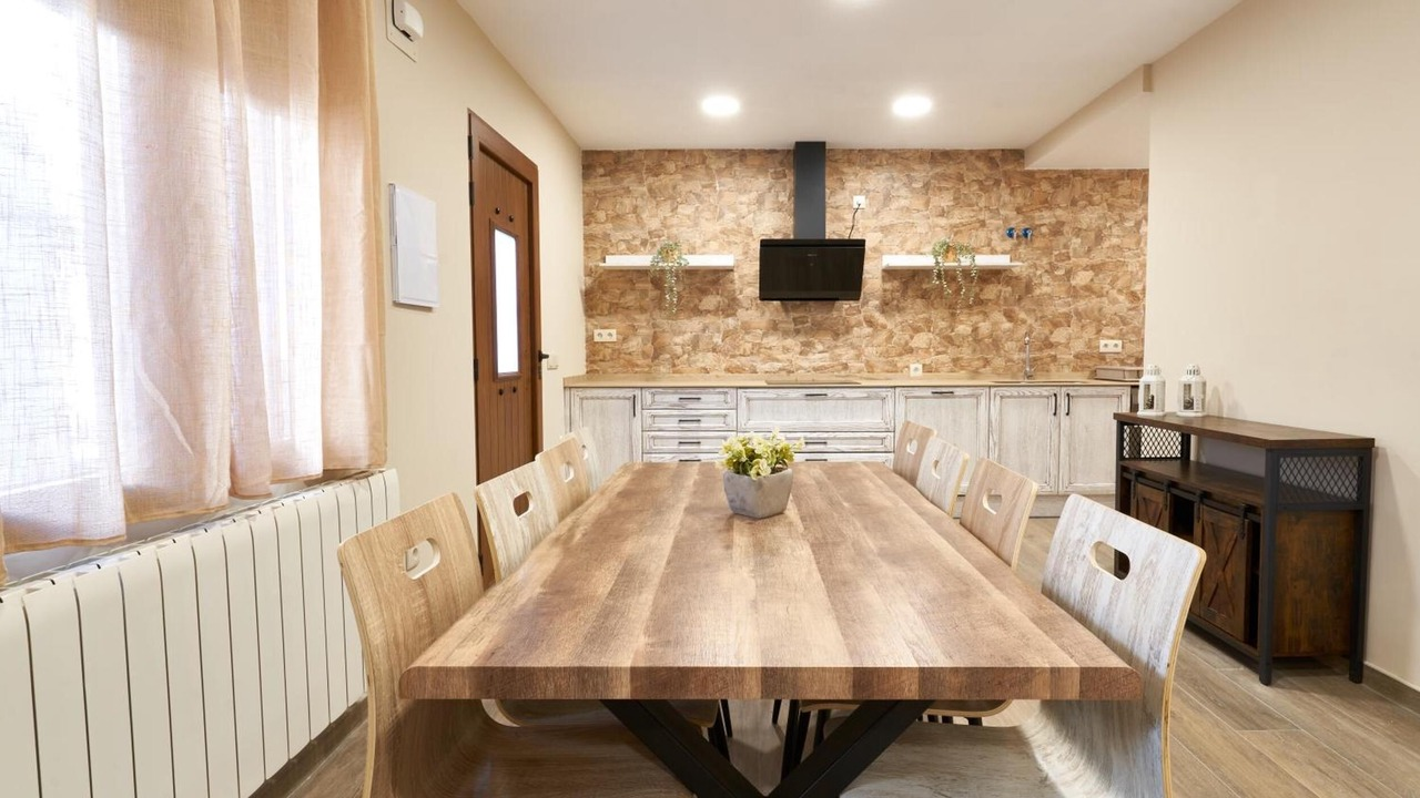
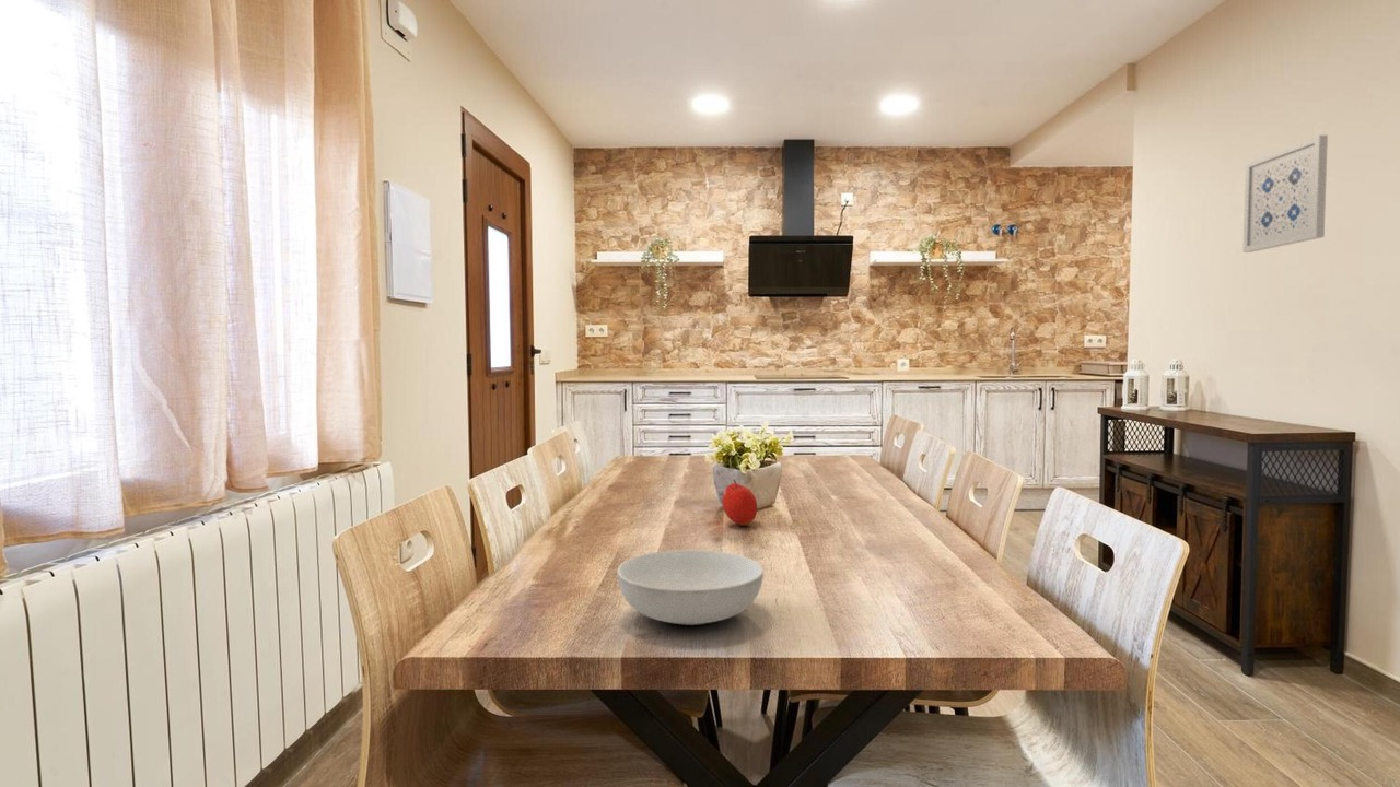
+ fruit [722,479,758,526]
+ wall art [1241,134,1329,254]
+ serving bowl [616,549,765,626]
